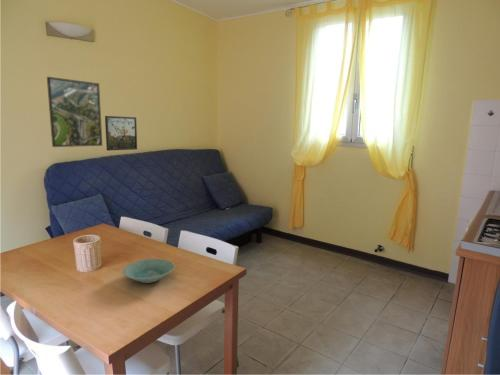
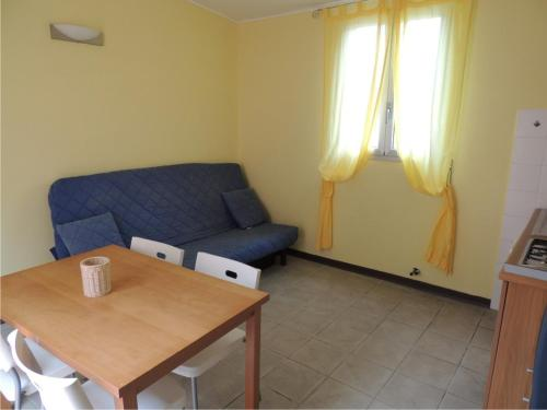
- bowl [121,258,176,284]
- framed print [46,76,103,148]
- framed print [104,115,138,152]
